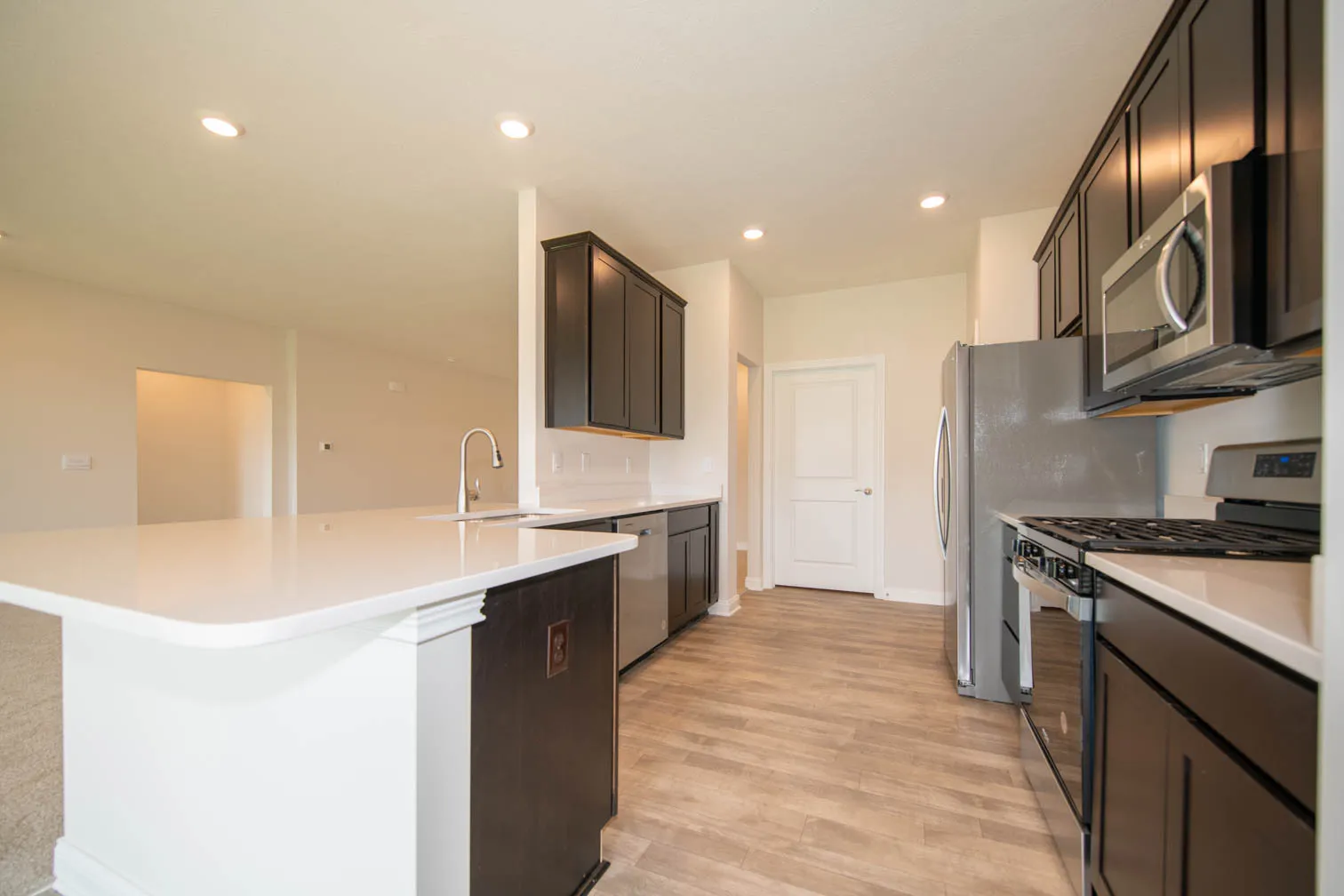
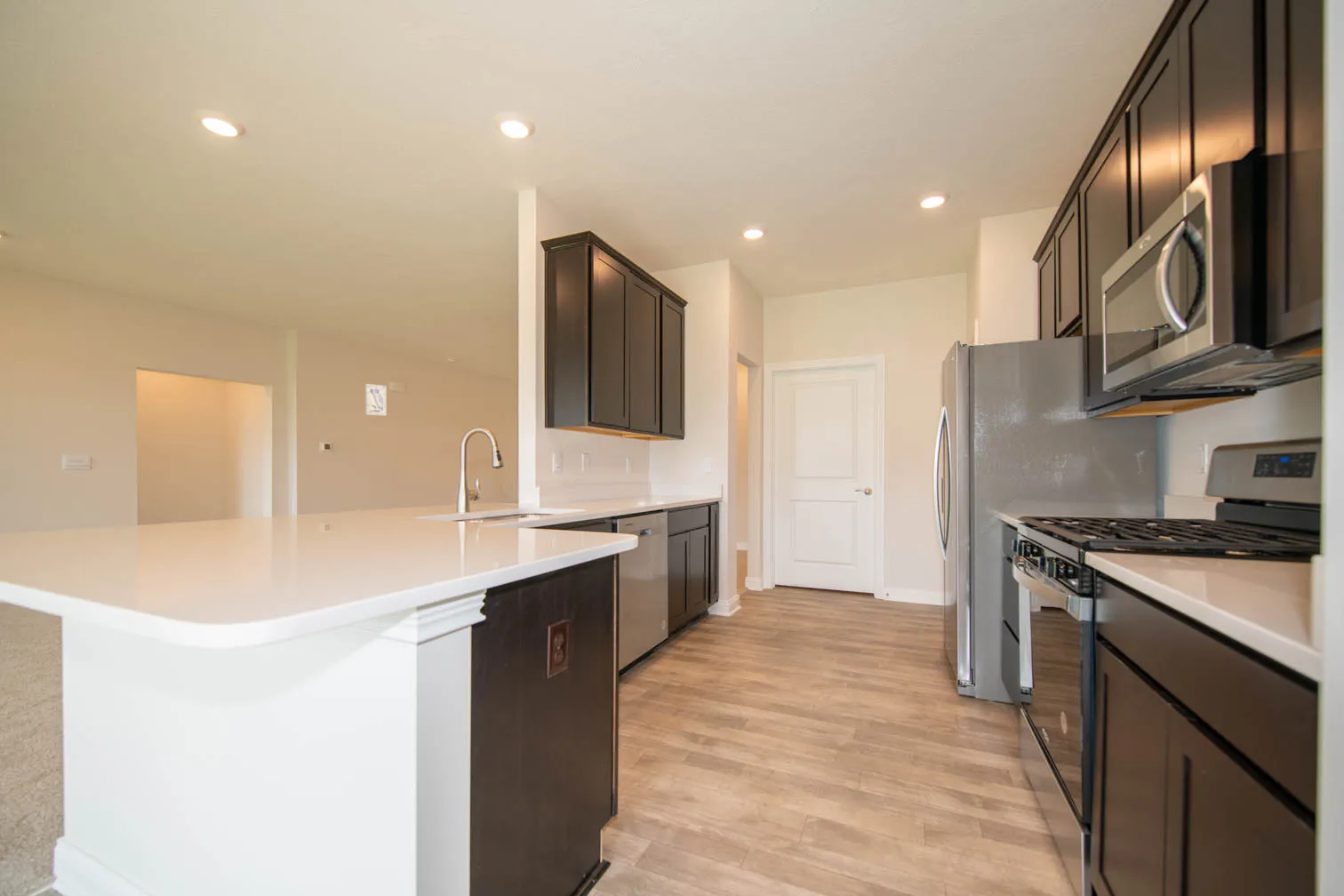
+ wall art [364,383,387,417]
